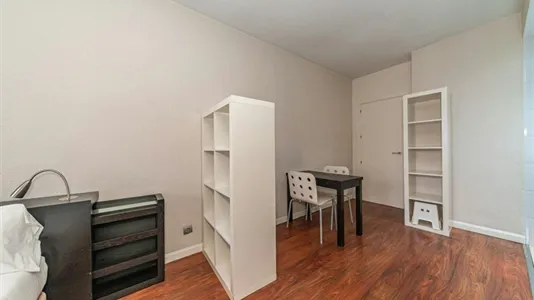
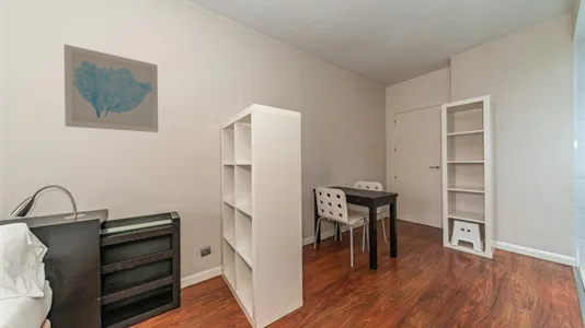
+ wall art [64,44,159,133]
